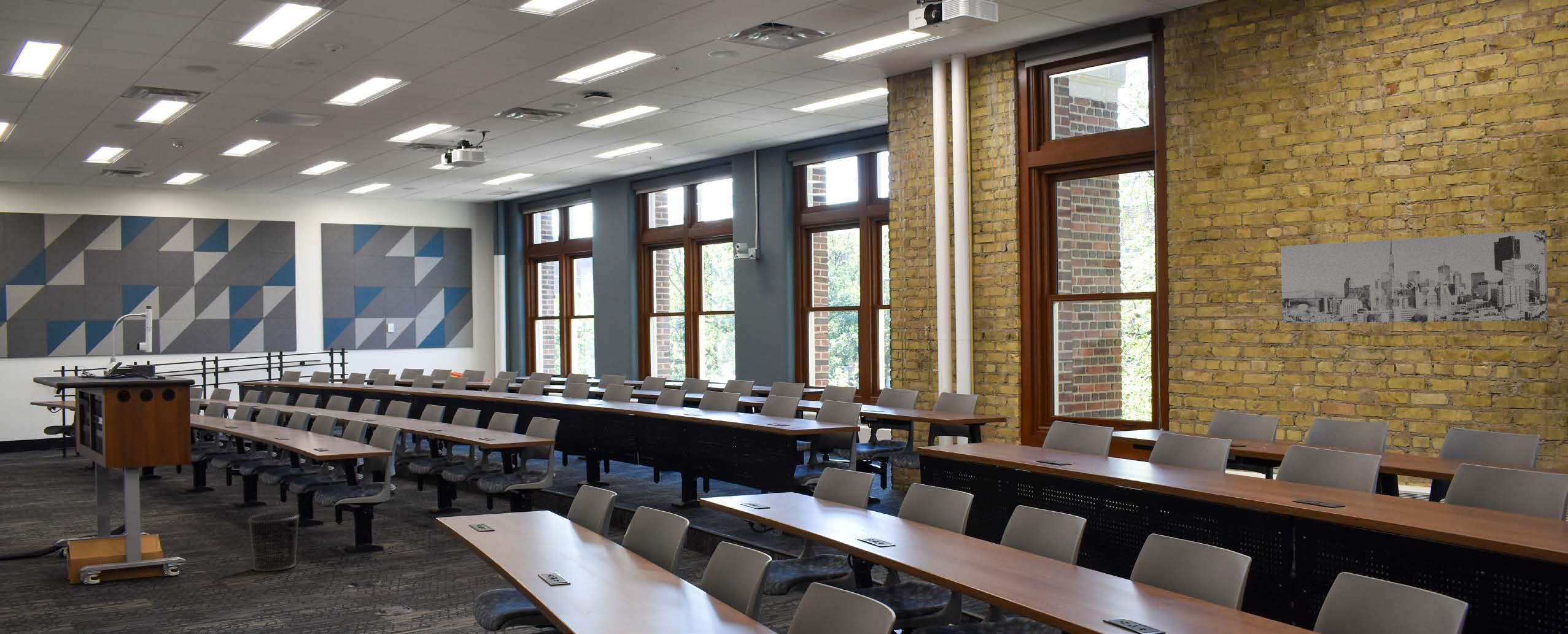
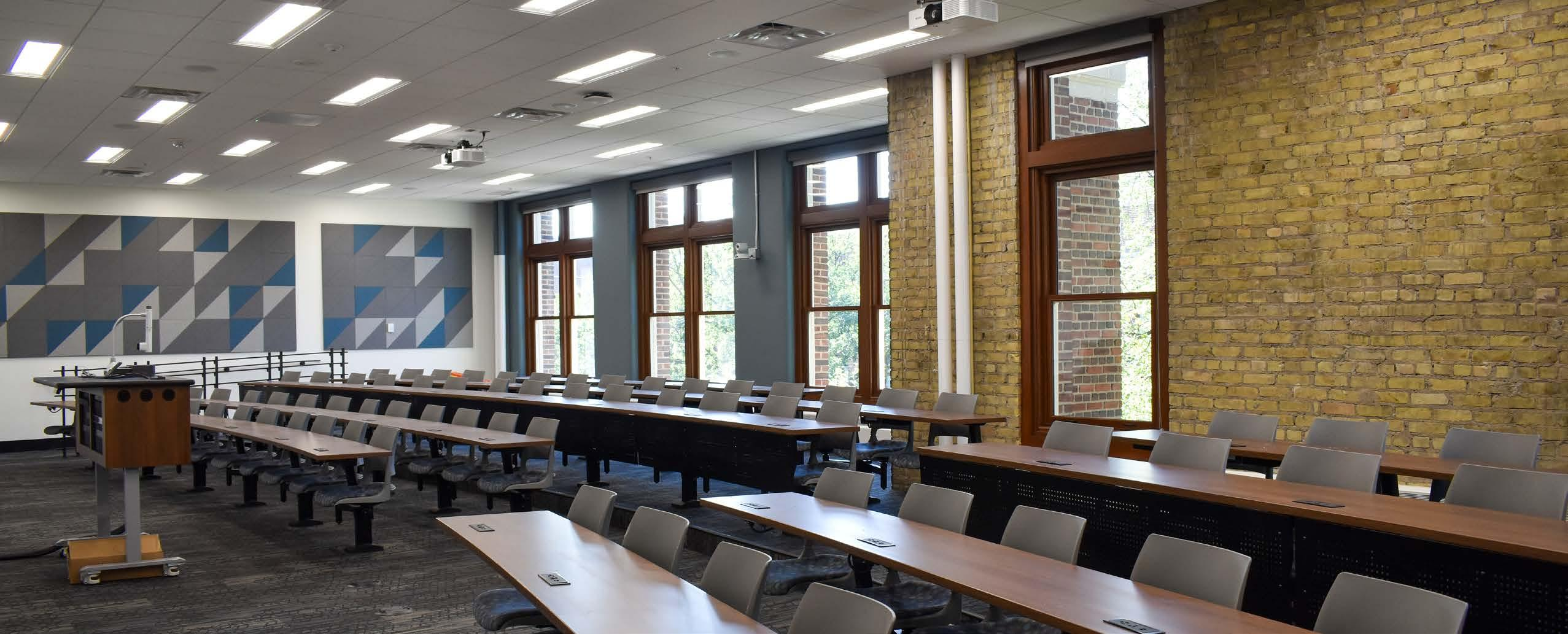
- wall art [1281,230,1549,323]
- waste bin [247,512,300,572]
